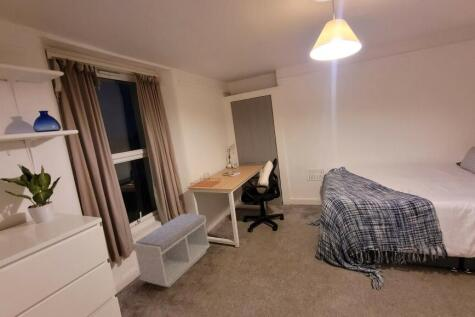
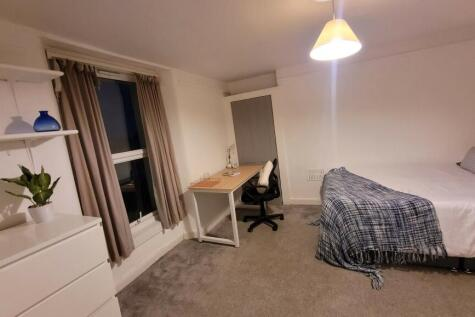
- bench [132,213,211,289]
